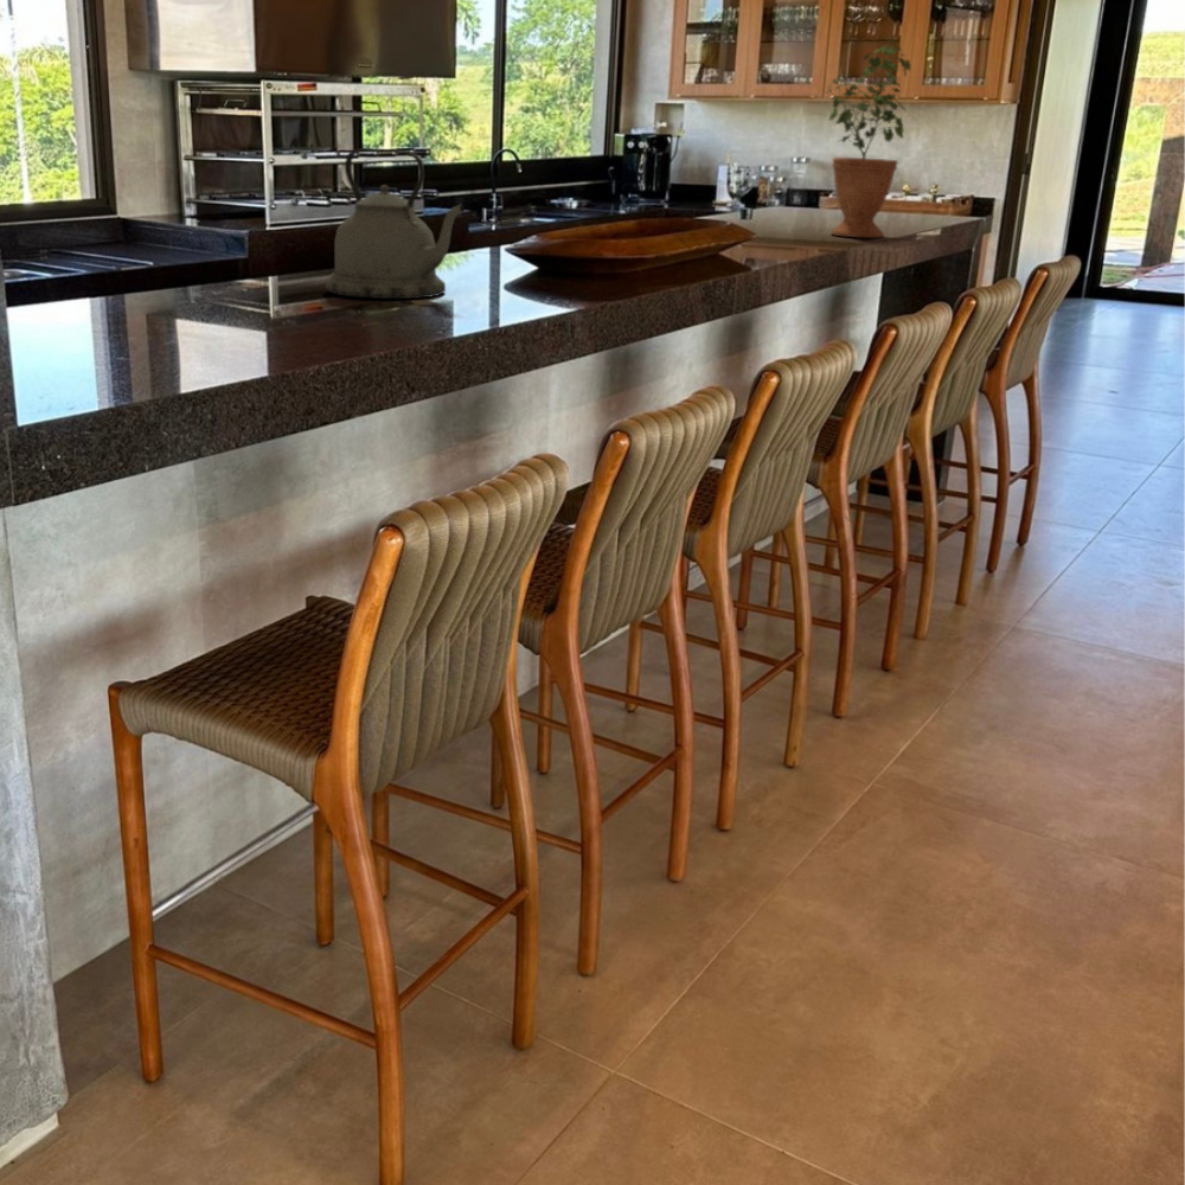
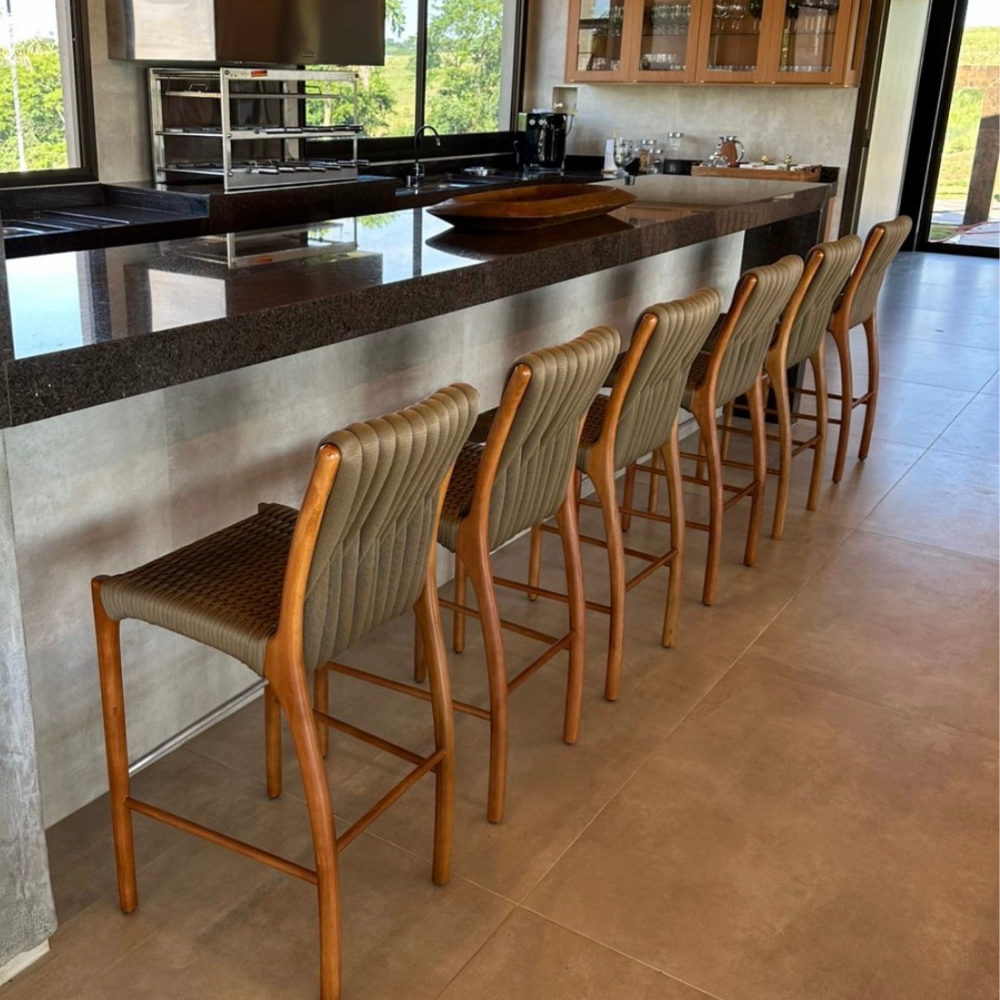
- potted plant [825,38,912,238]
- kettle [325,147,466,300]
